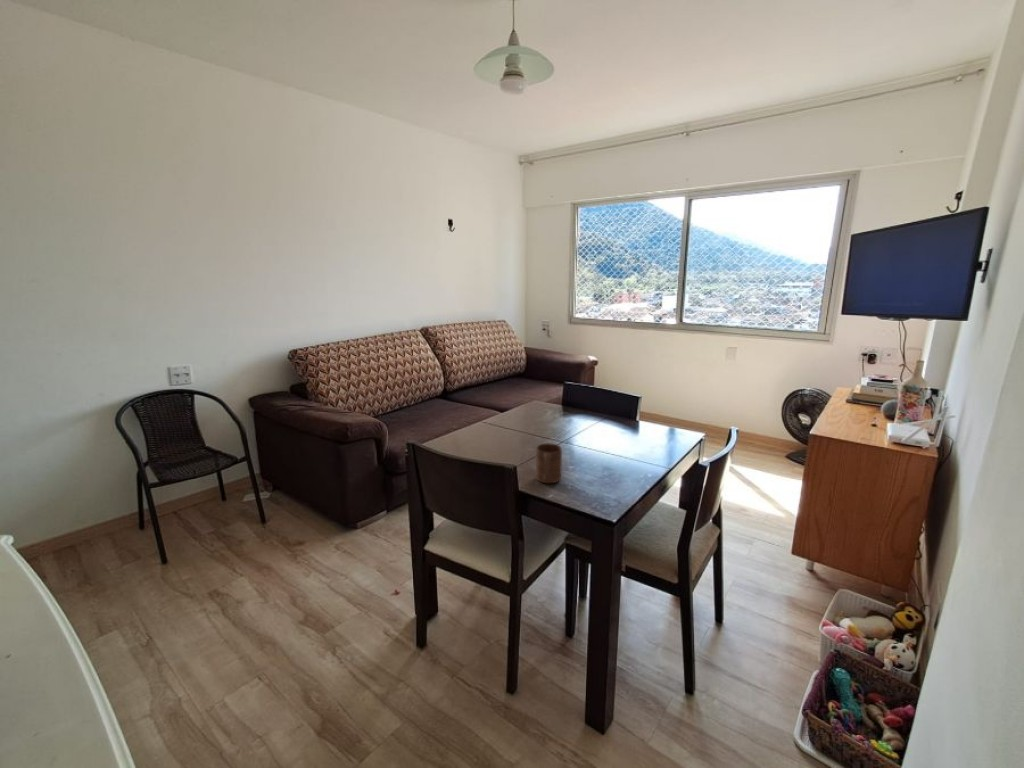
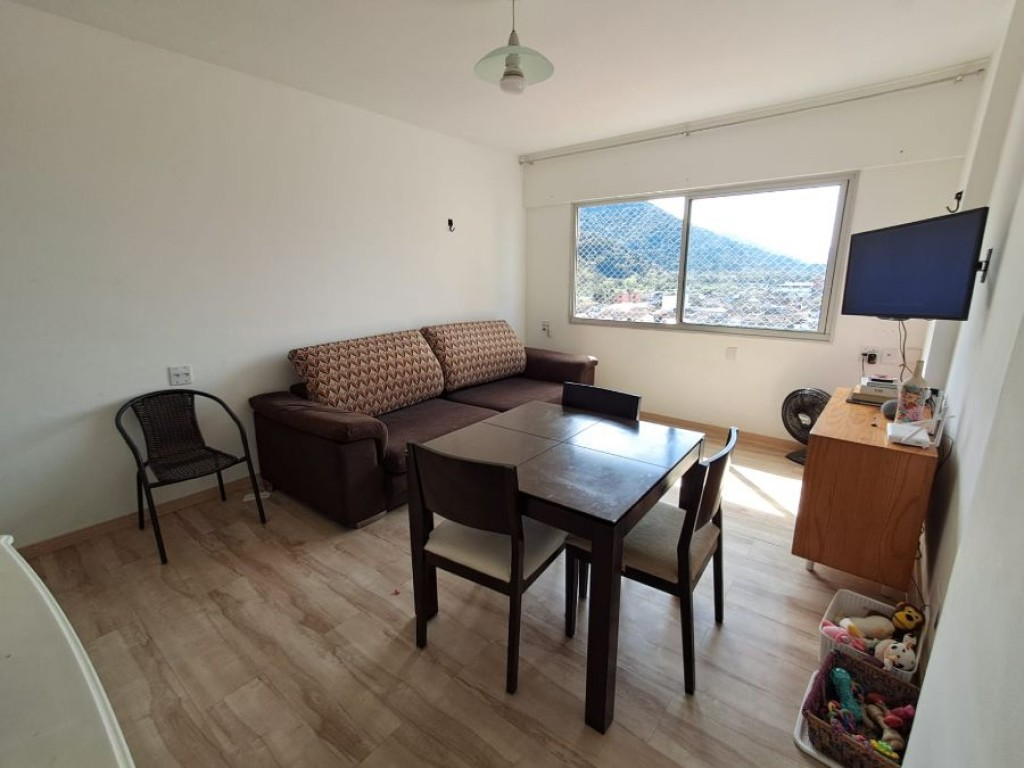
- cup [535,442,563,484]
